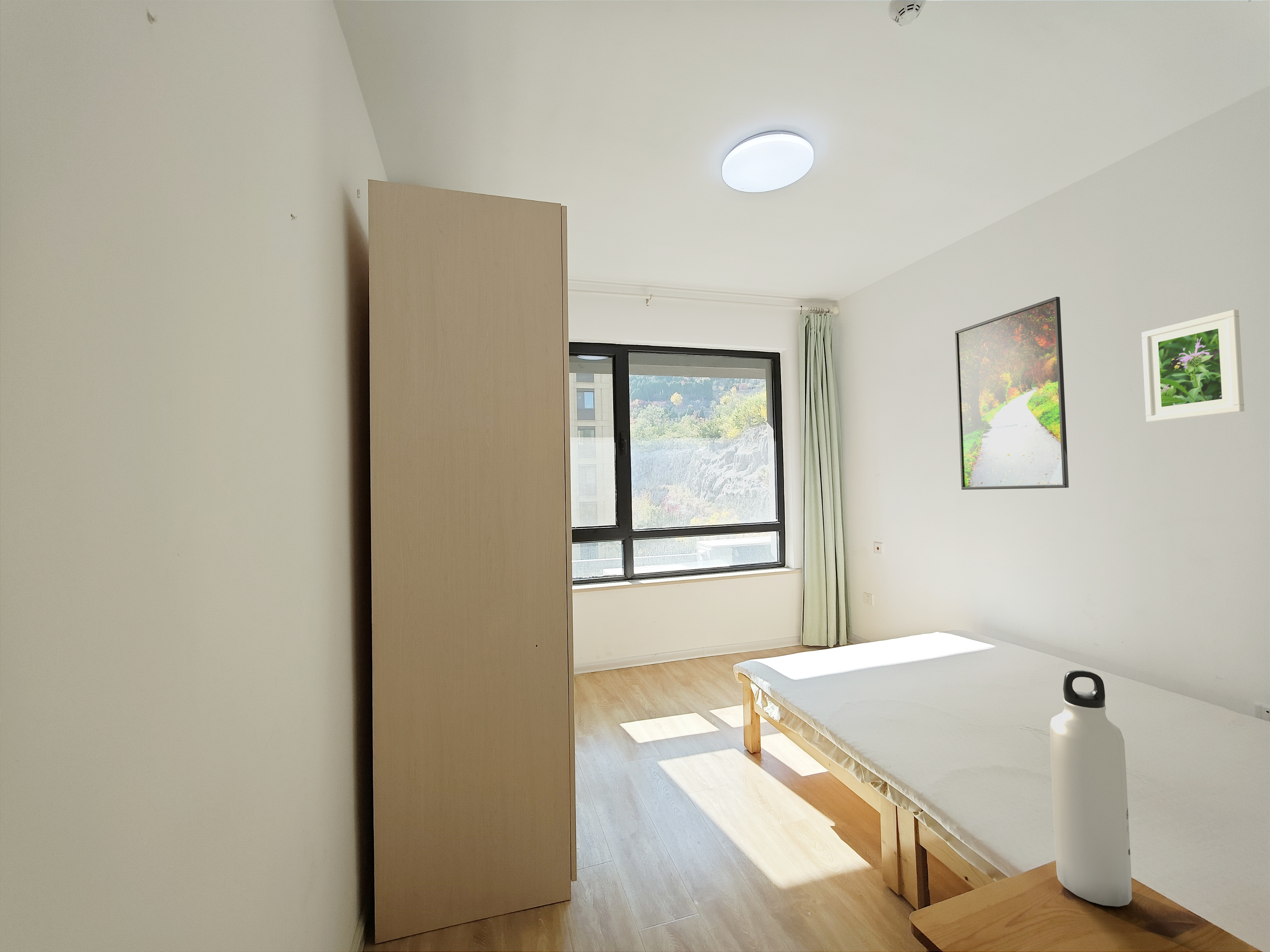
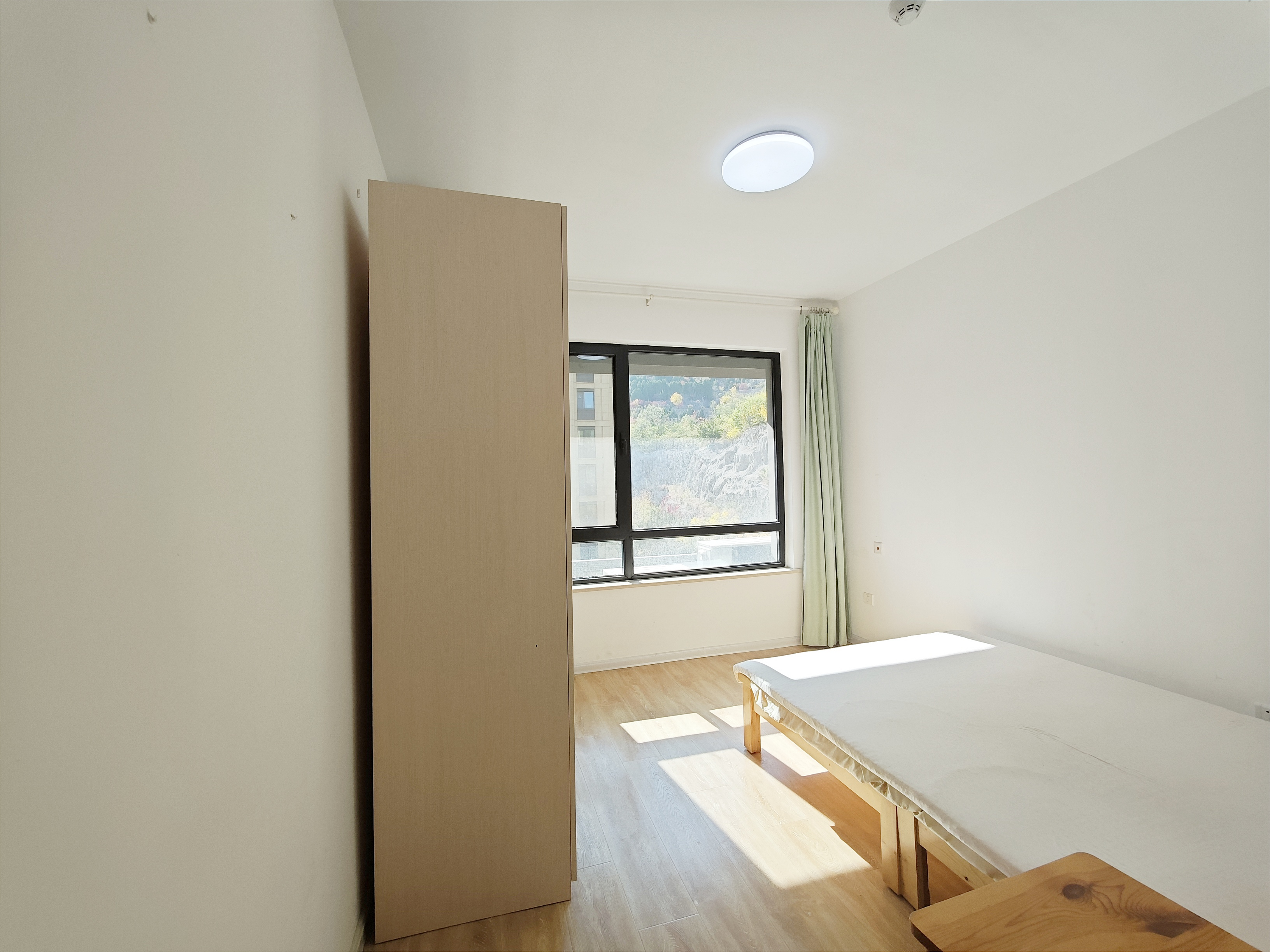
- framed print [1141,309,1245,422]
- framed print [955,296,1069,490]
- water bottle [1049,670,1132,907]
